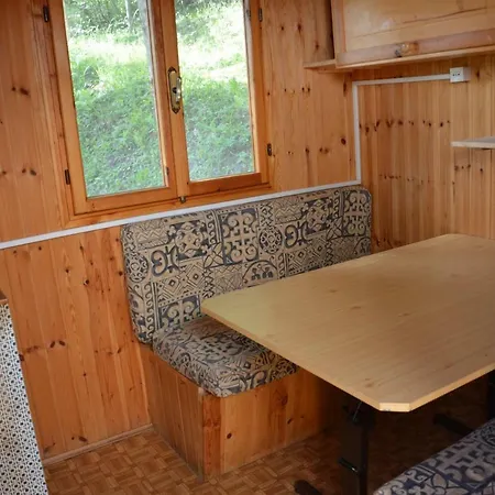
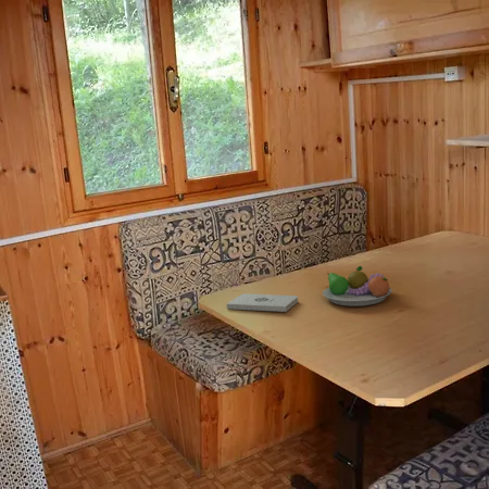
+ notepad [226,292,299,313]
+ fruit bowl [322,265,393,308]
